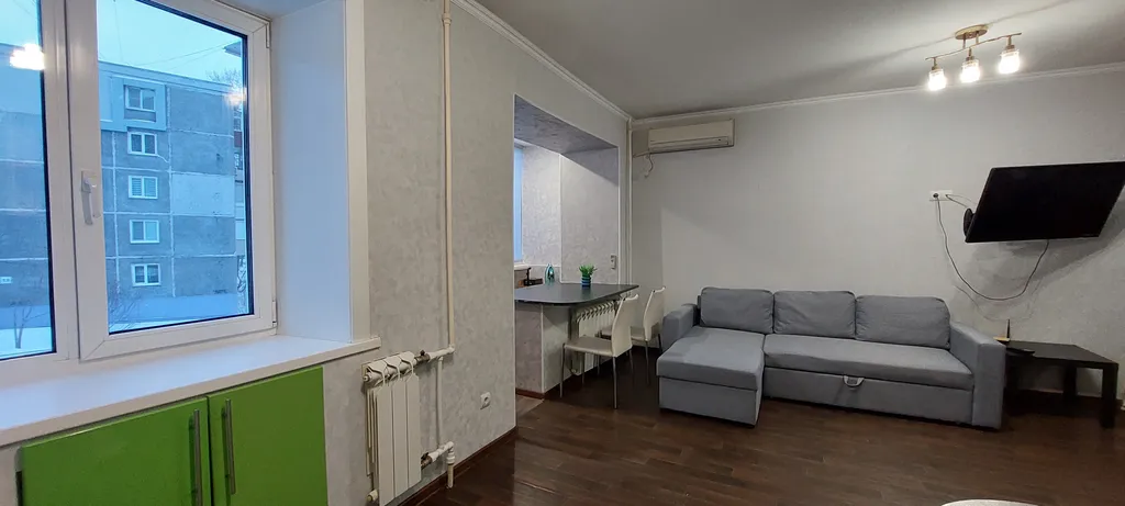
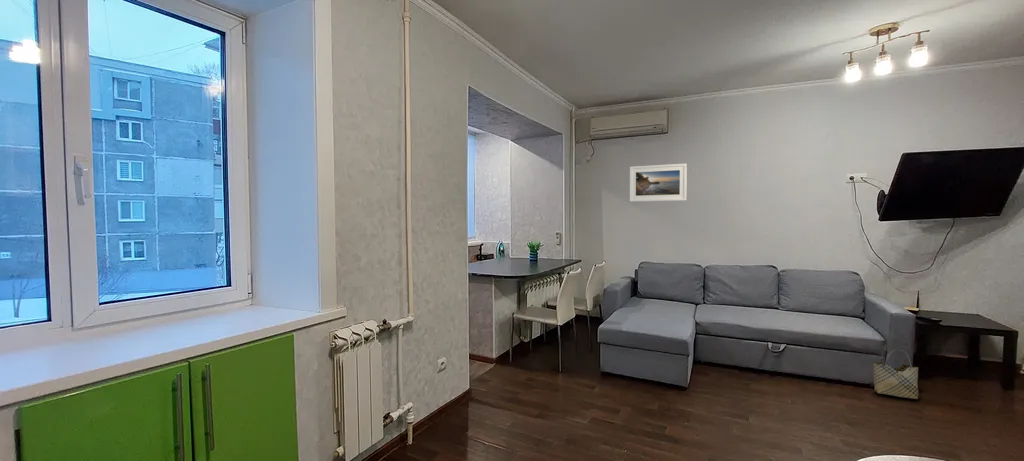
+ woven basket [872,345,919,400]
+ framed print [629,163,688,203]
